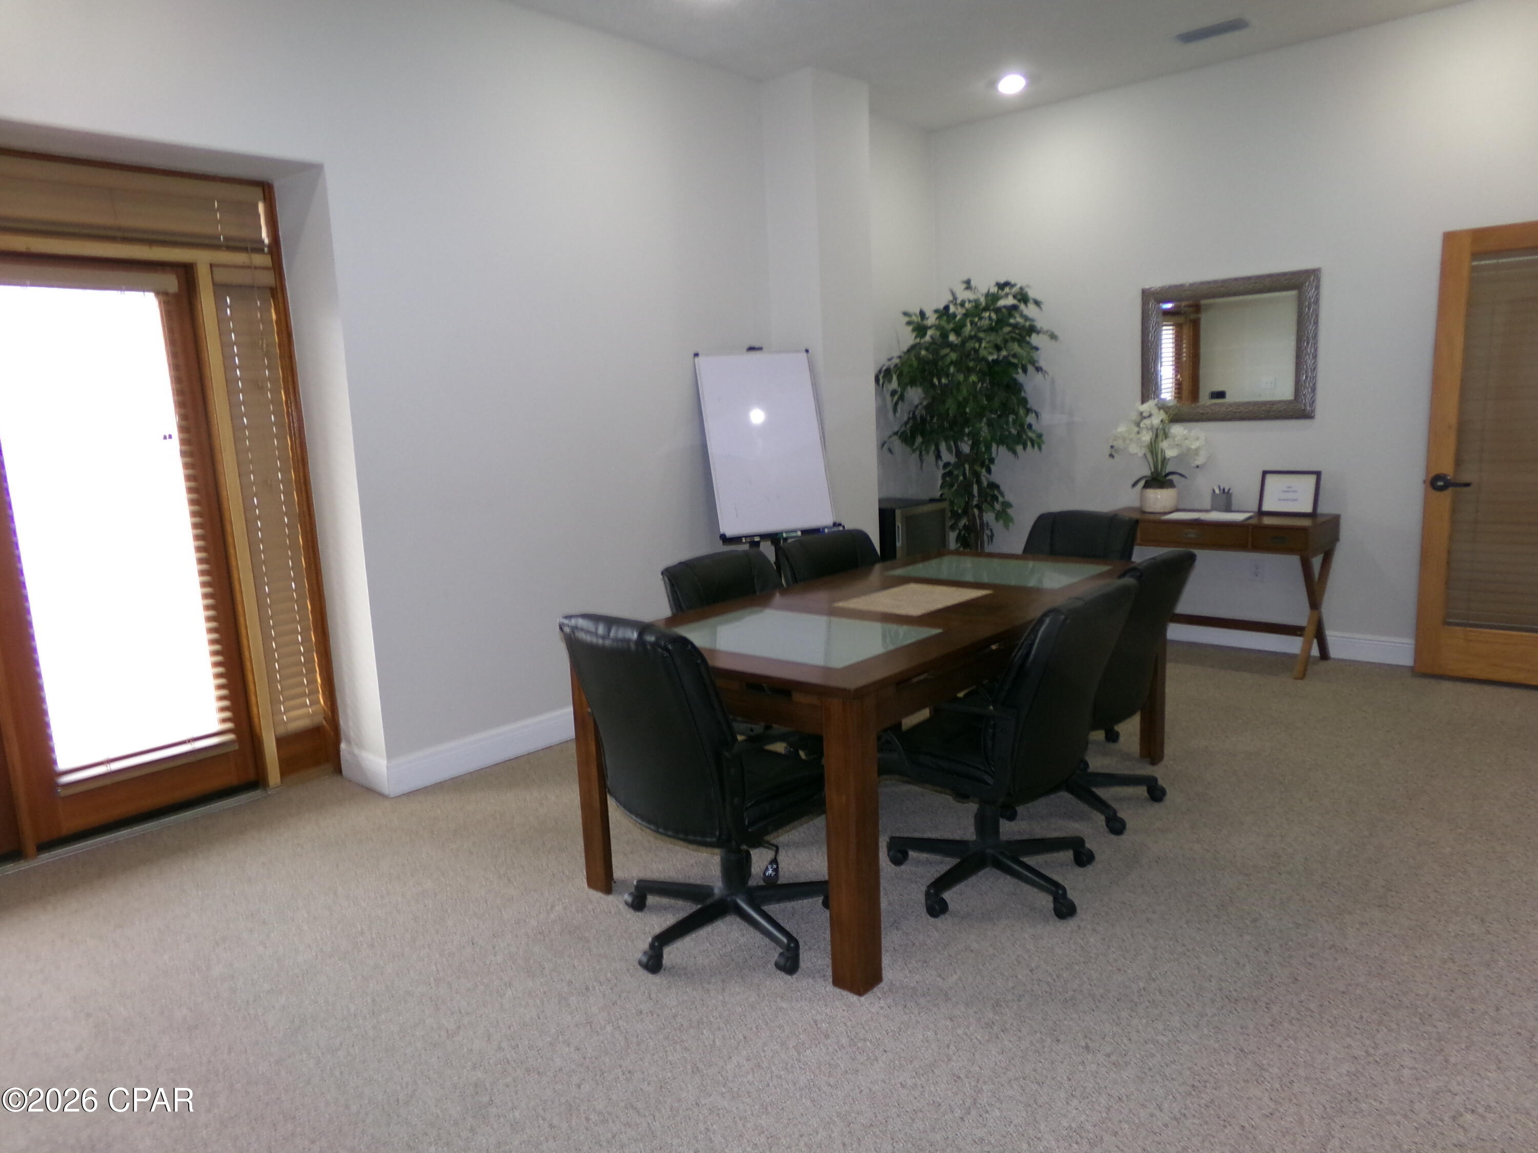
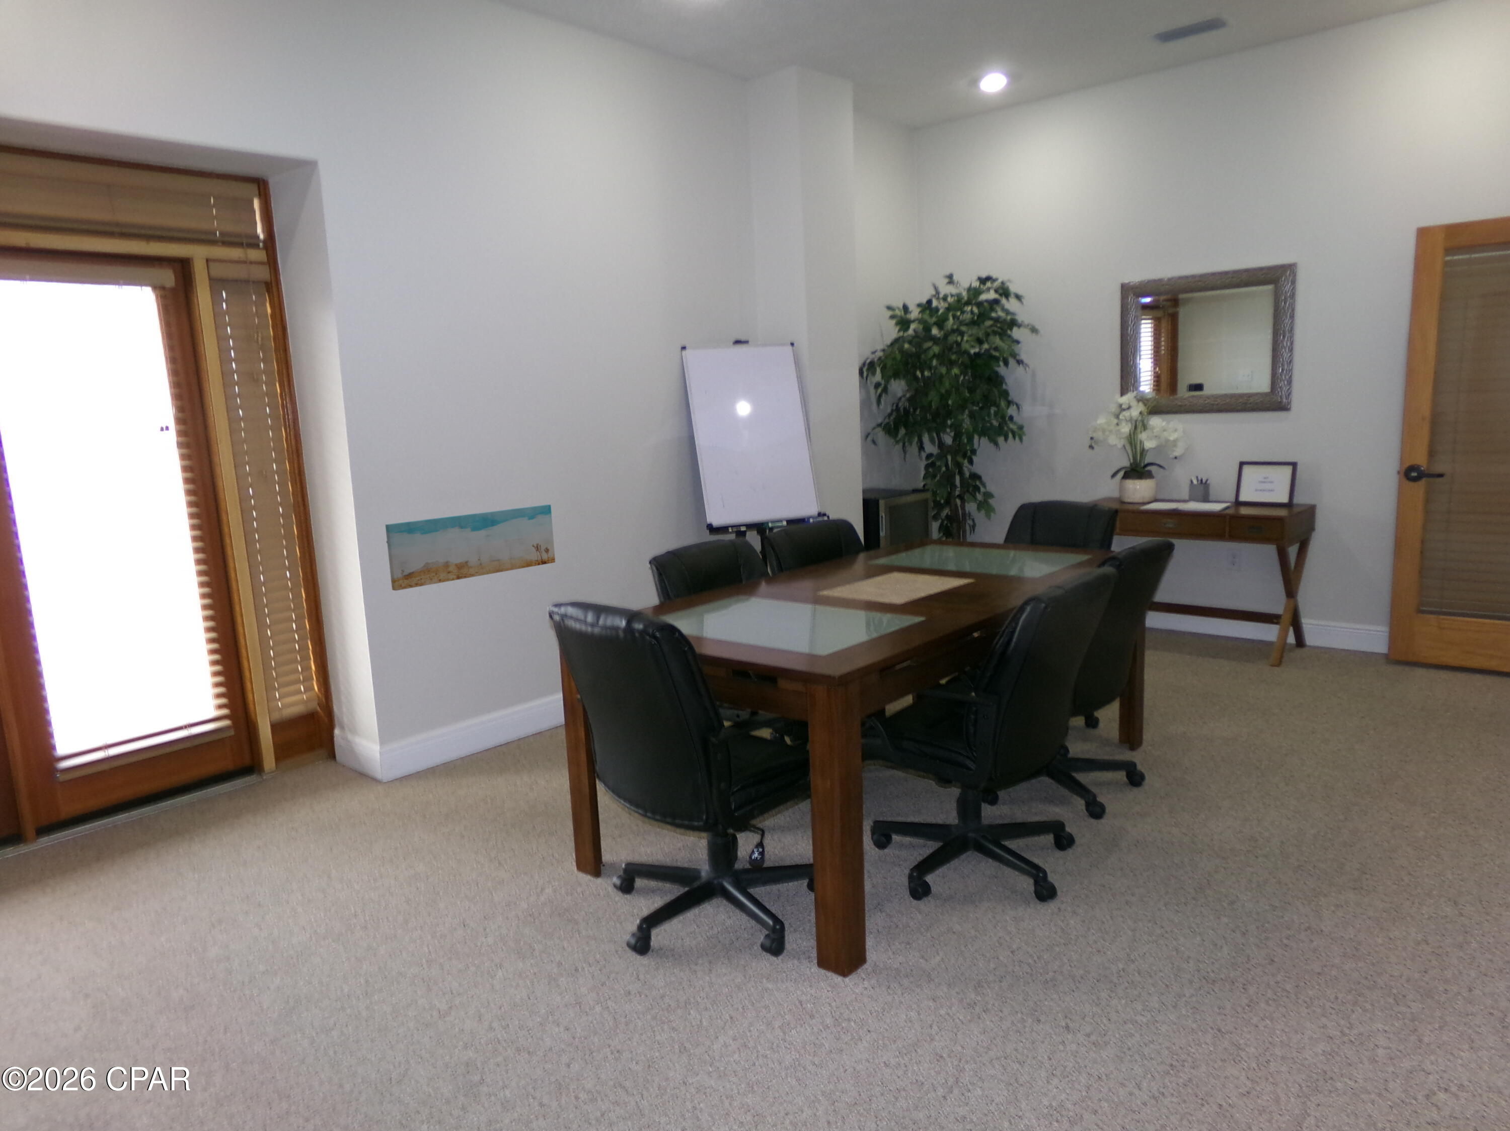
+ wall art [385,504,555,592]
